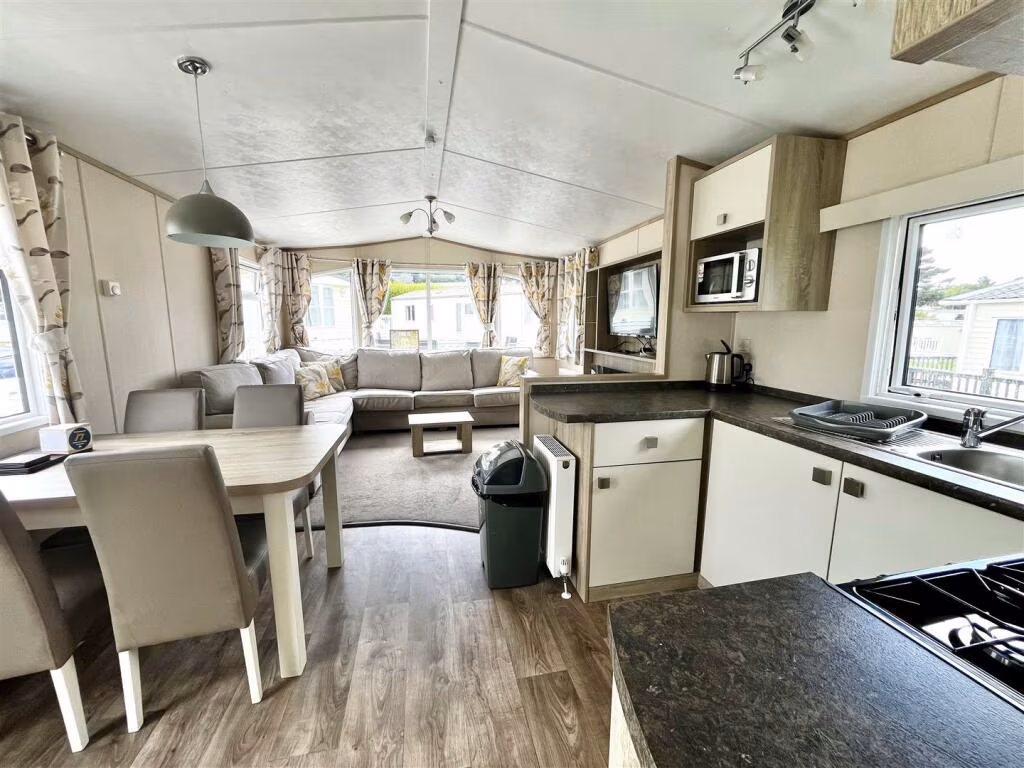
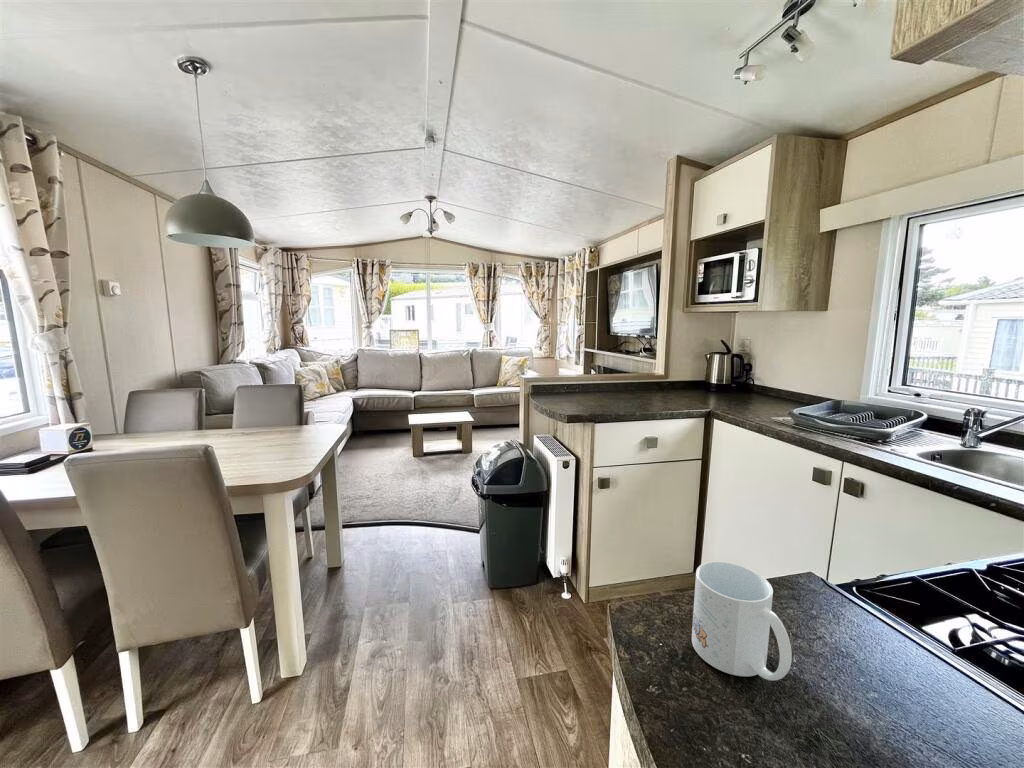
+ mug [691,560,793,681]
